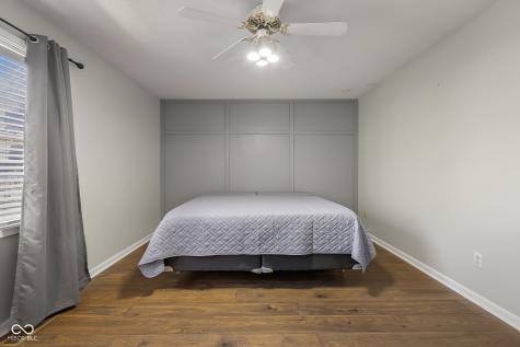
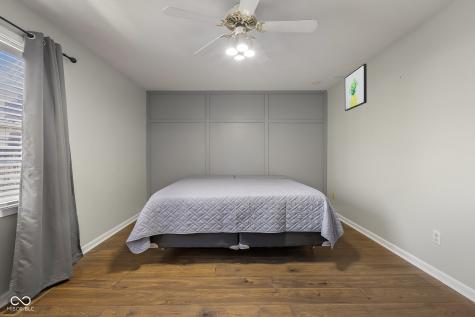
+ wall art [344,63,368,112]
